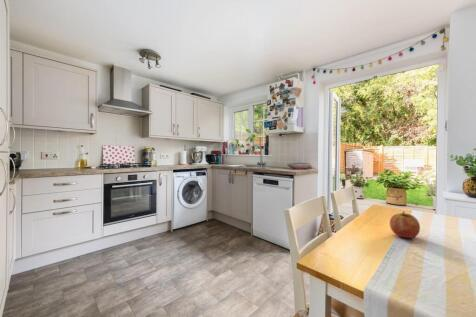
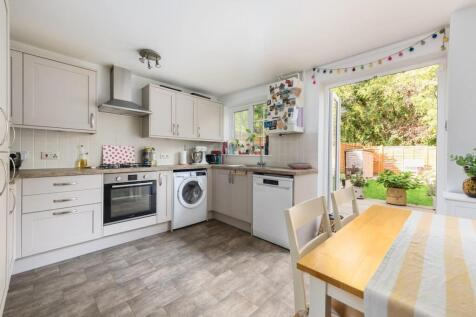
- fruit [389,210,421,239]
